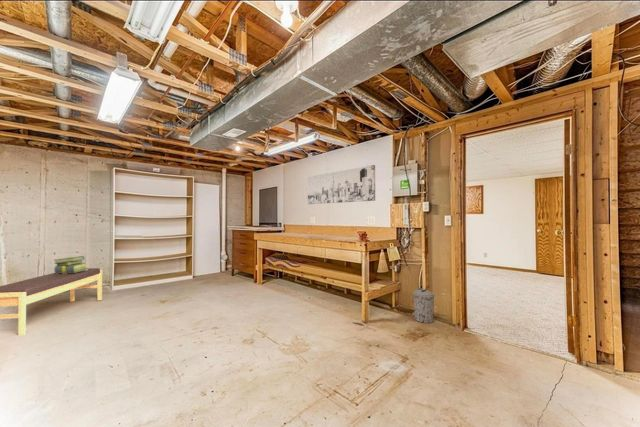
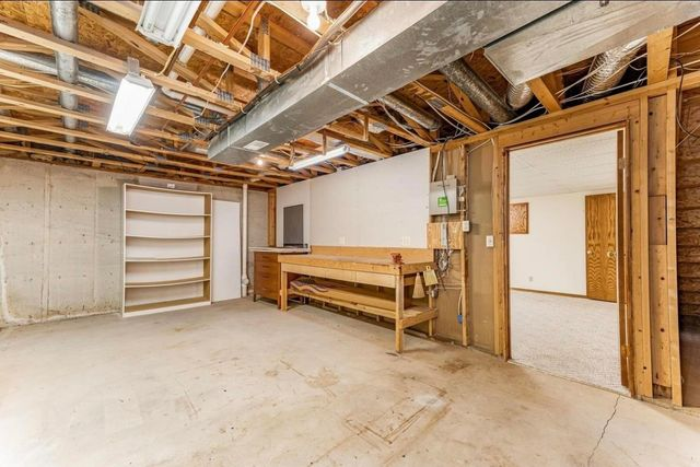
- stack of books [53,255,88,274]
- trash can [412,289,436,324]
- wall art [307,164,376,205]
- bench [0,267,103,336]
